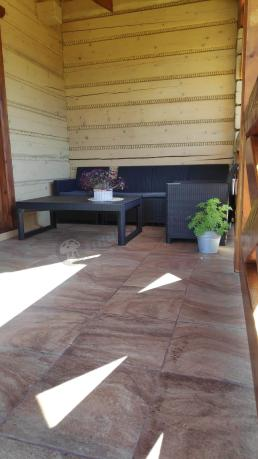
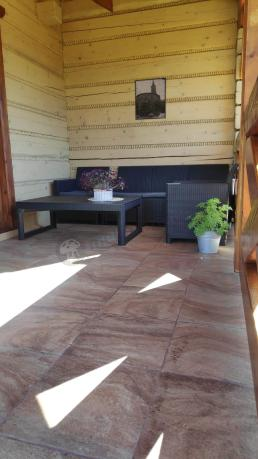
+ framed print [134,76,167,121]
